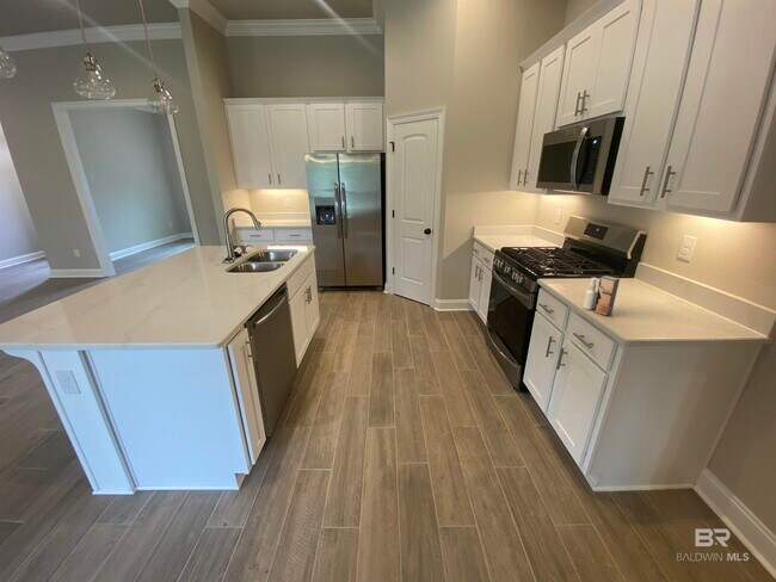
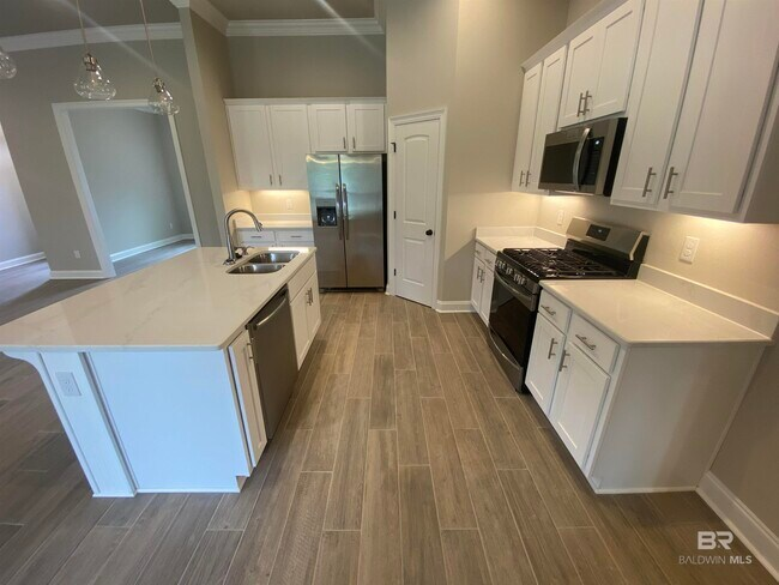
- spray bottle [581,274,621,316]
